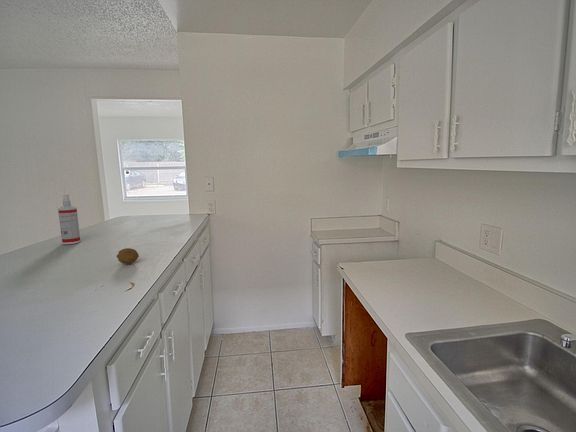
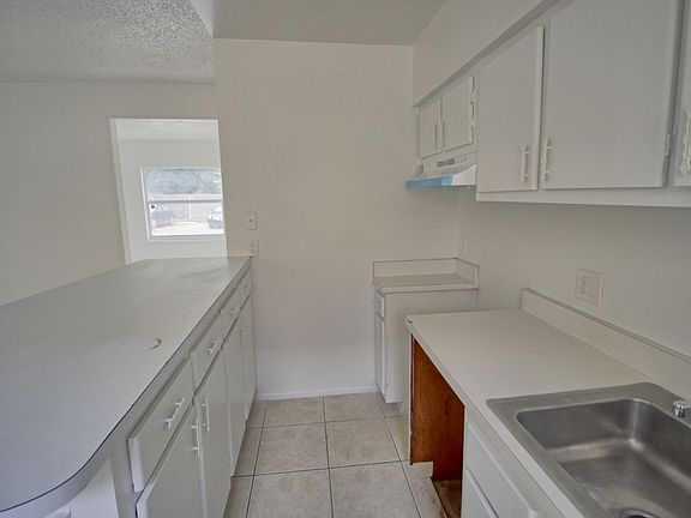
- fruit [115,247,140,265]
- spray bottle [57,193,81,245]
